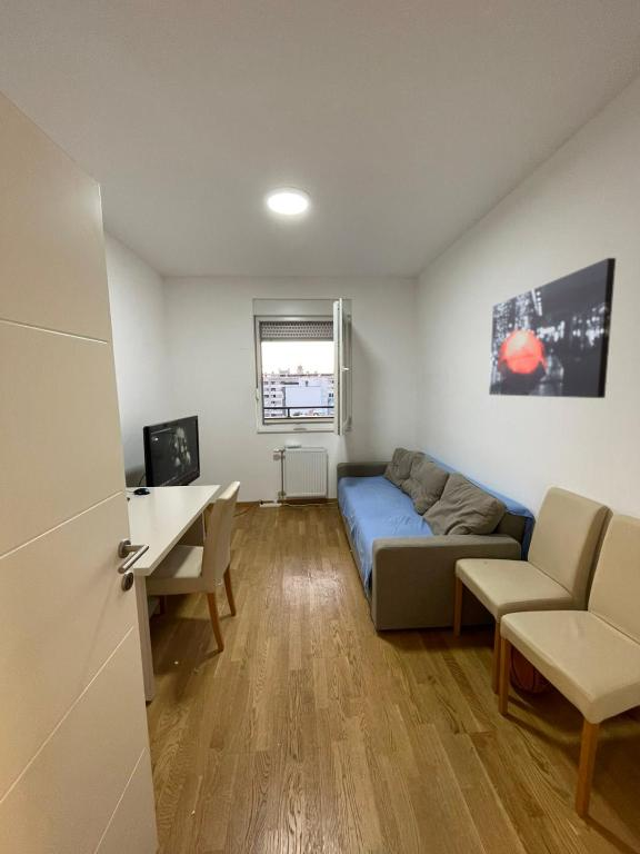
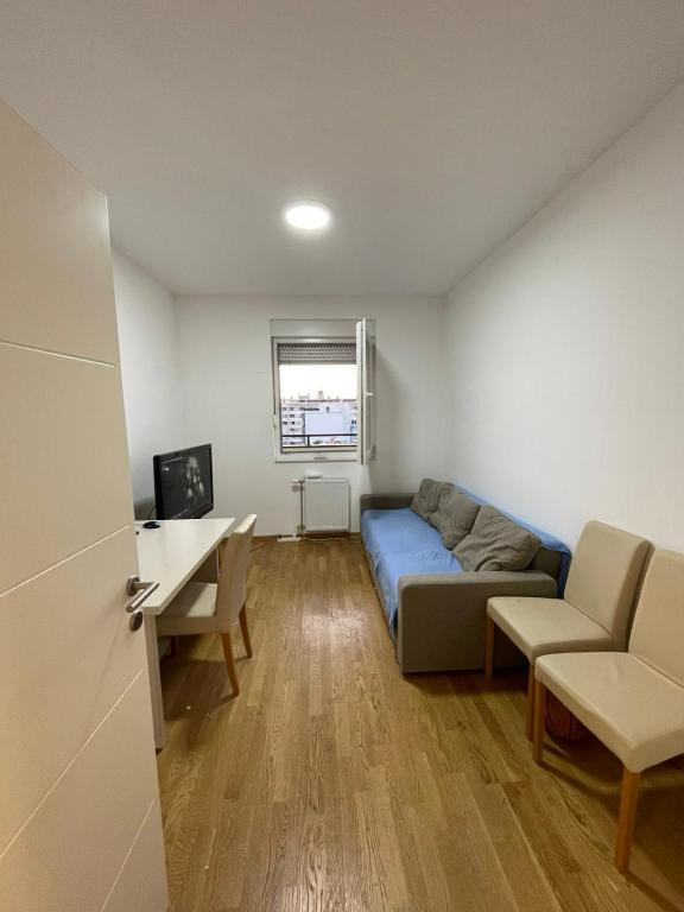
- wall art [488,257,617,399]
